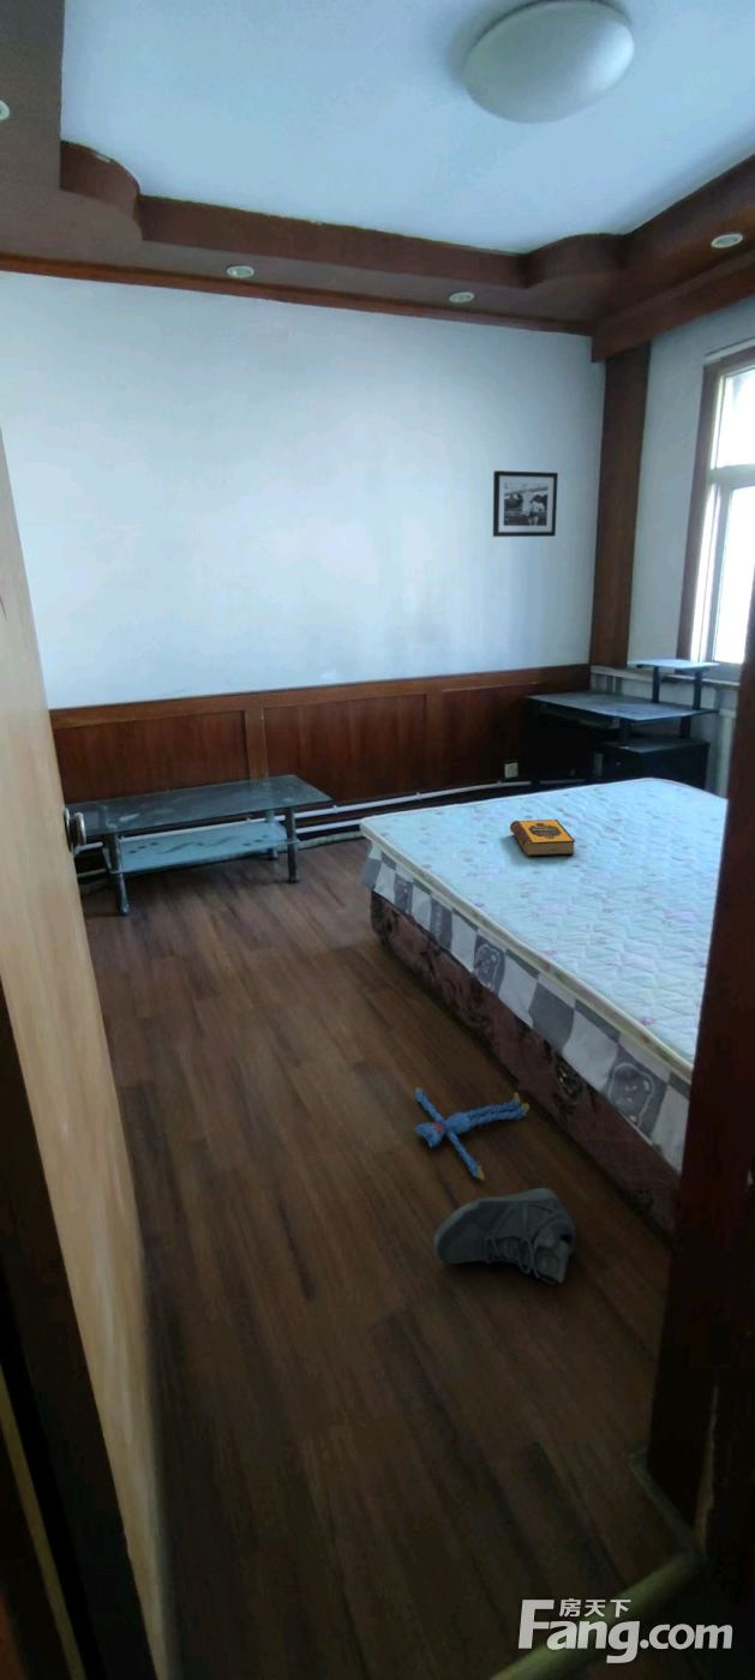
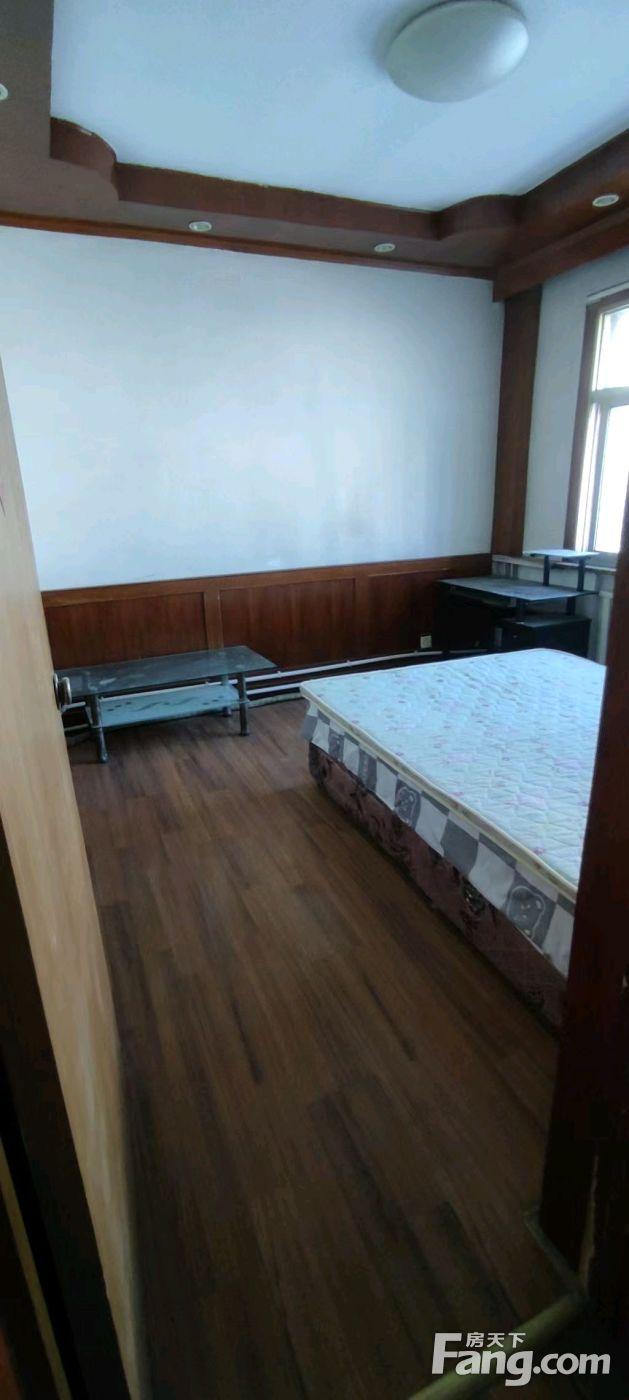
- sneaker [432,1187,577,1285]
- picture frame [492,469,559,538]
- hardback book [509,818,576,858]
- plush toy [414,1086,531,1182]
